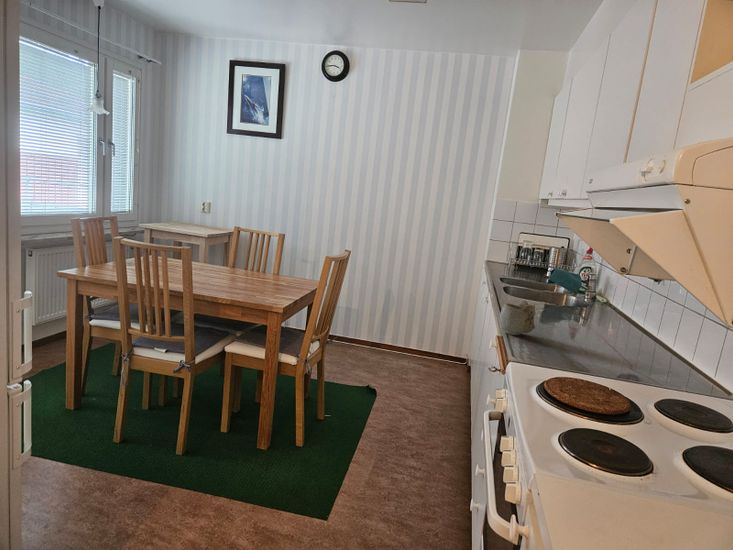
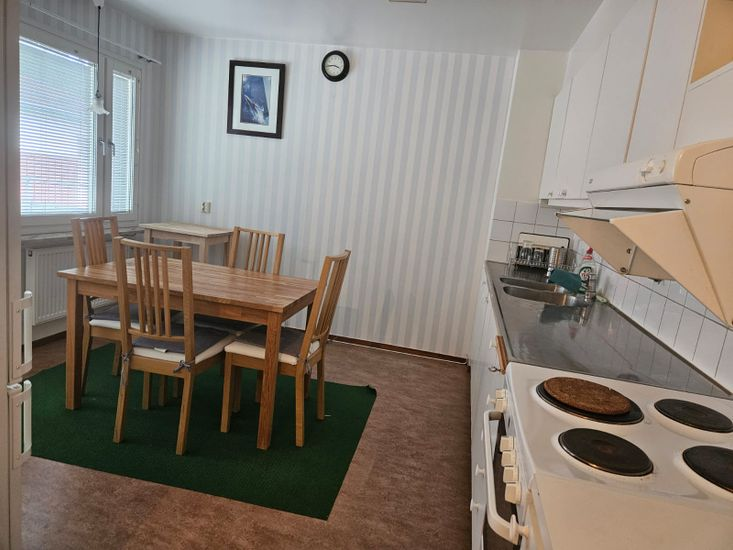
- mug [499,300,537,336]
